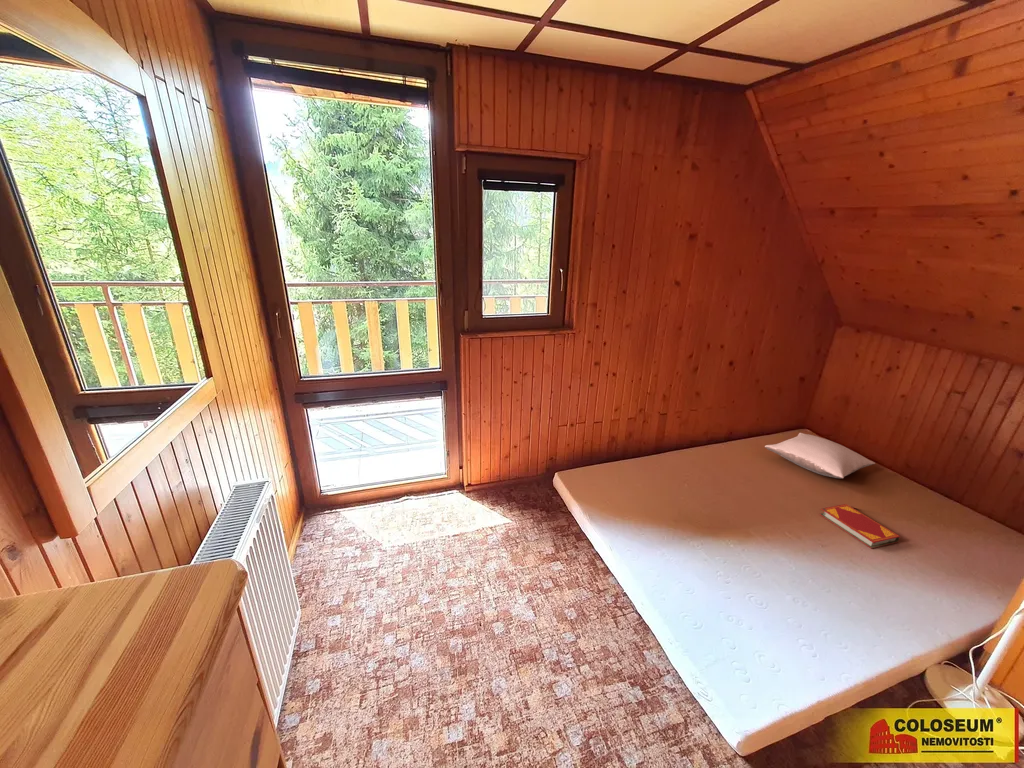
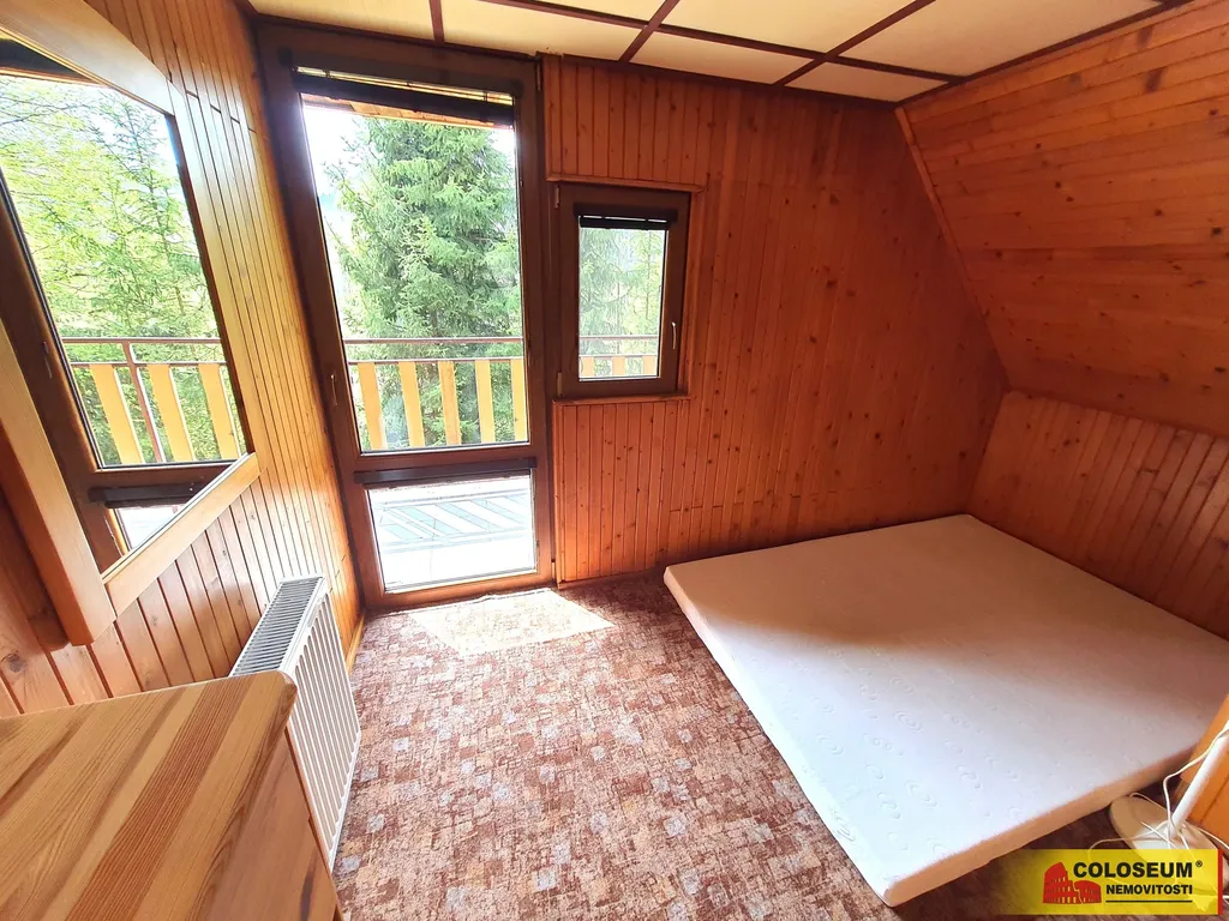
- pillow [764,432,876,479]
- hardback book [819,503,901,550]
